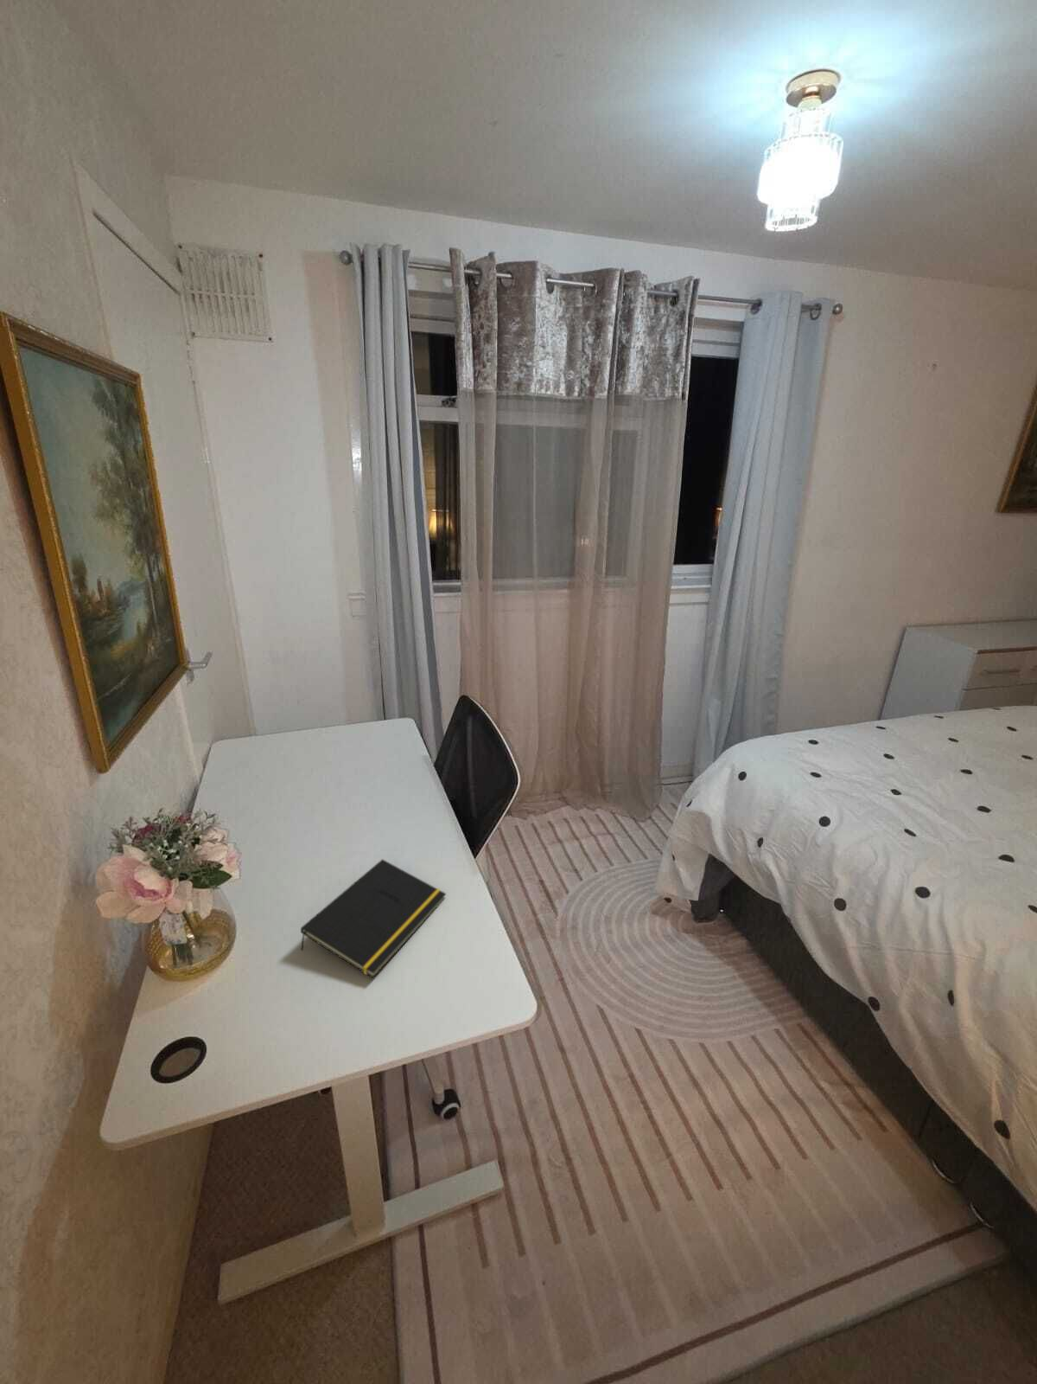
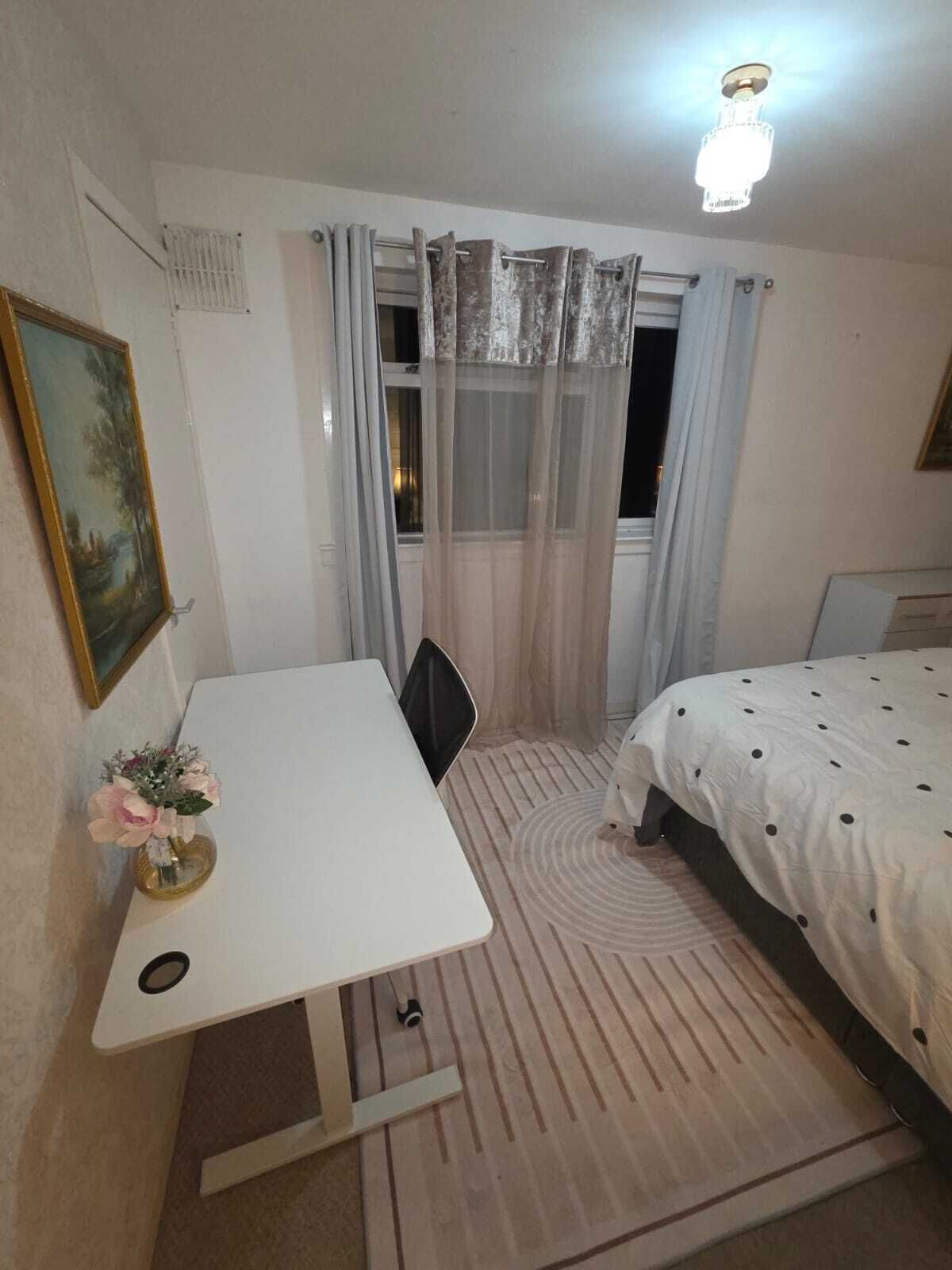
- notepad [300,858,447,980]
